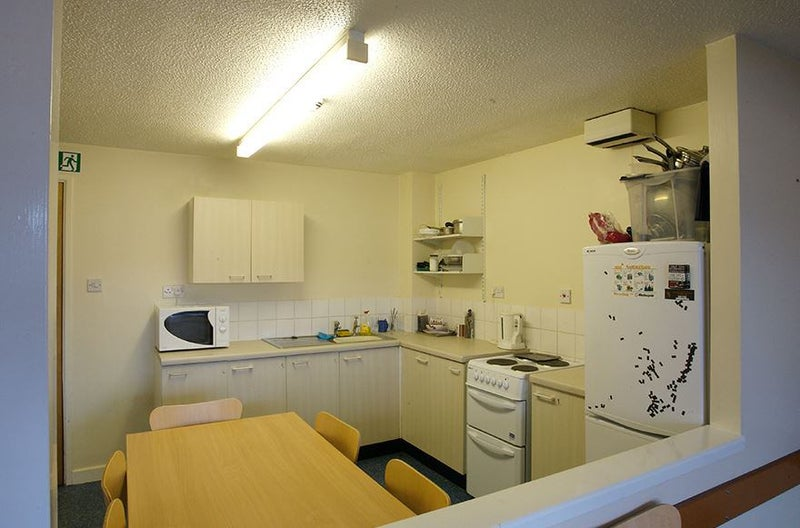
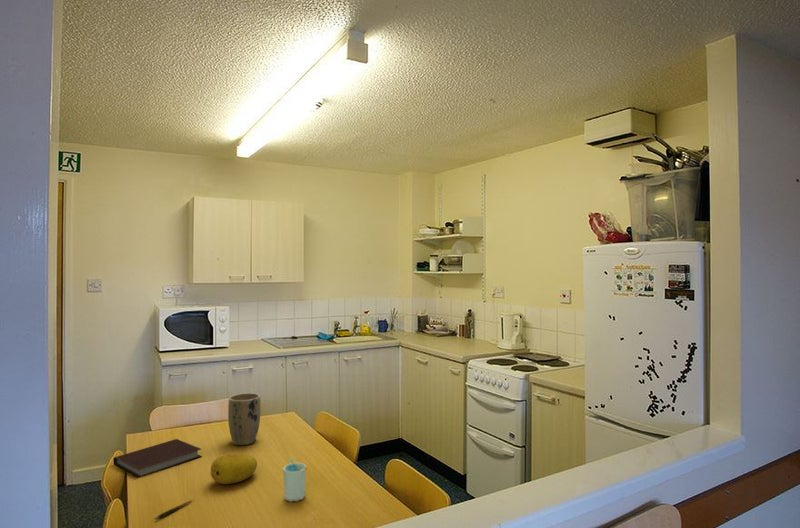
+ cup [283,457,308,503]
+ plant pot [227,392,261,446]
+ fruit [210,452,258,485]
+ pen [154,499,194,521]
+ notebook [112,438,203,479]
